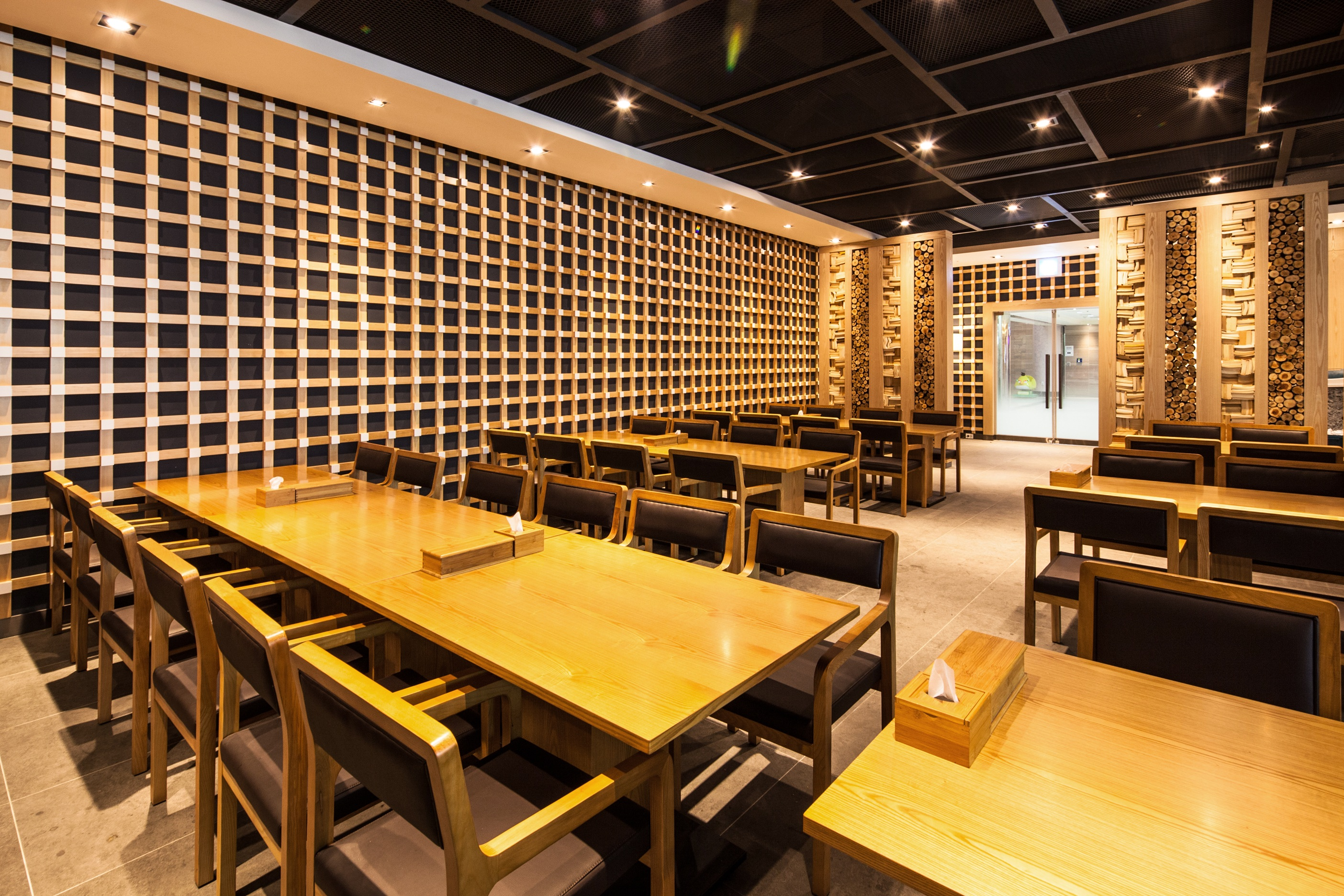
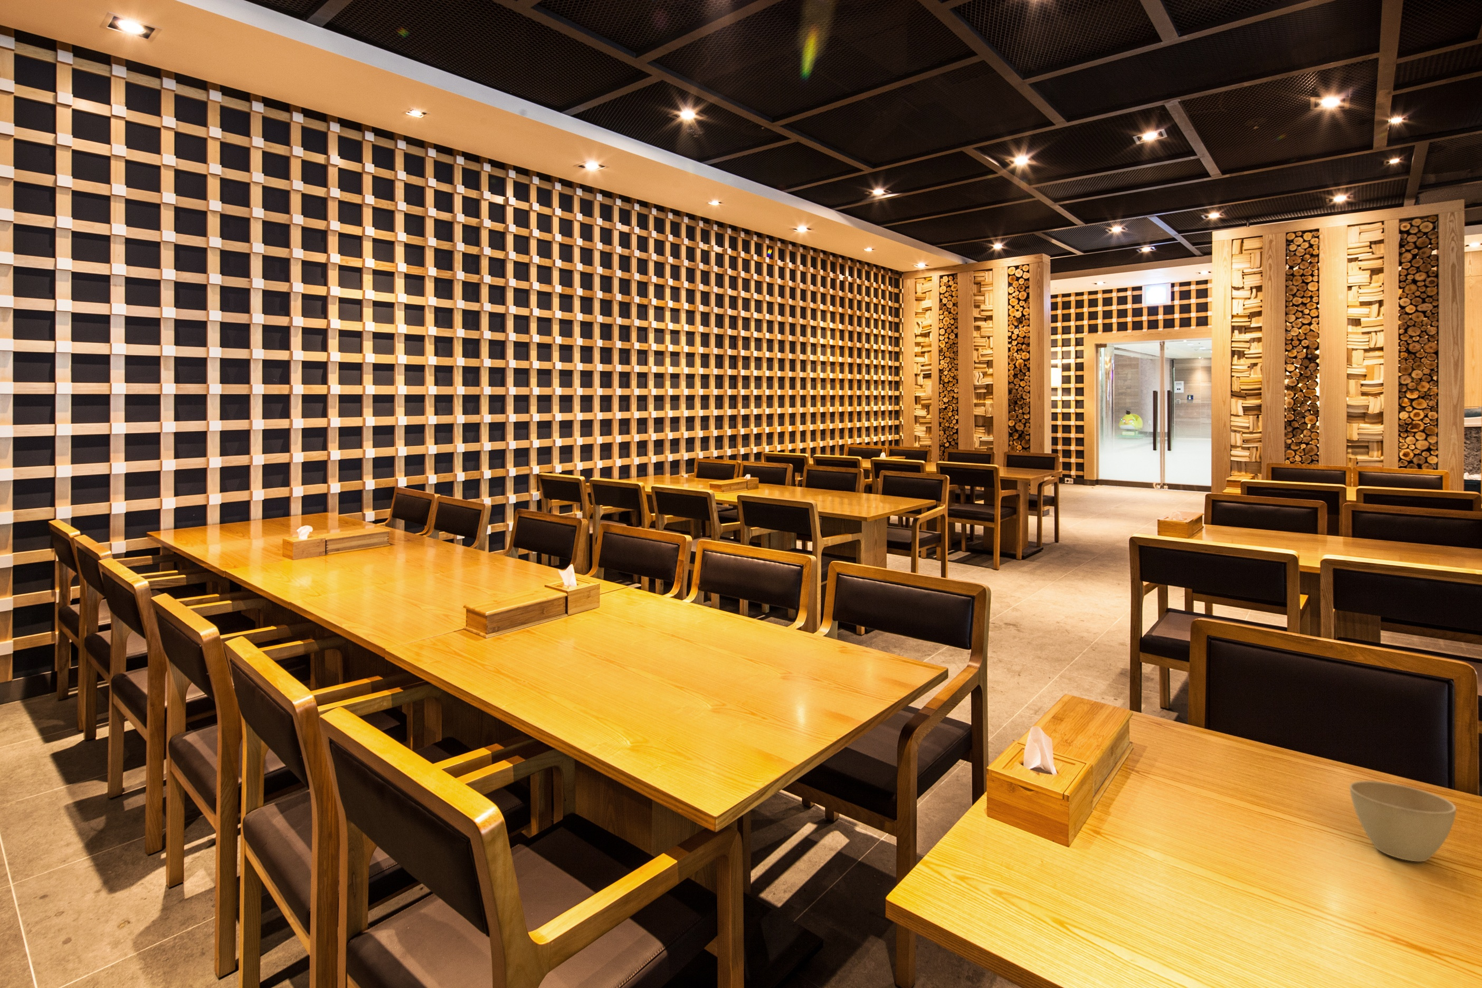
+ flower pot [1349,781,1457,862]
